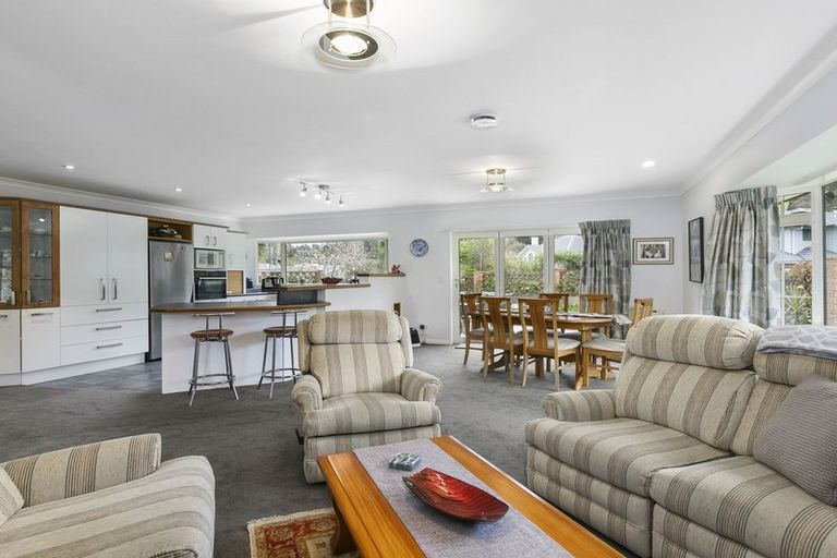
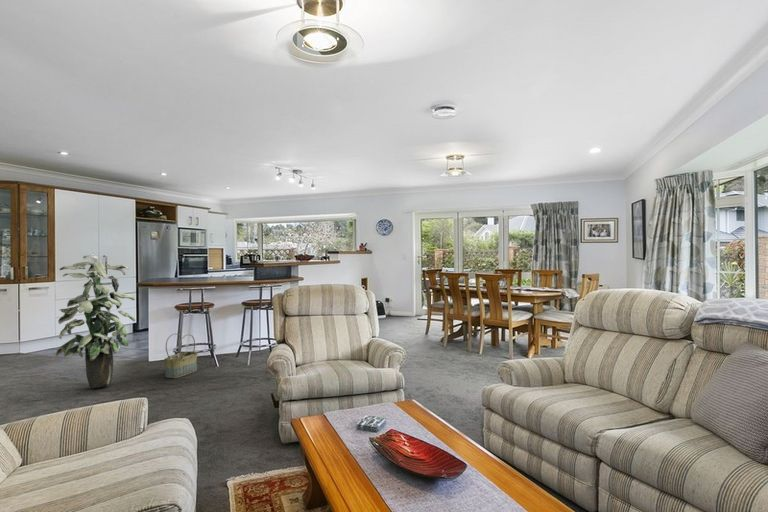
+ basket [163,332,198,379]
+ indoor plant [55,254,136,389]
